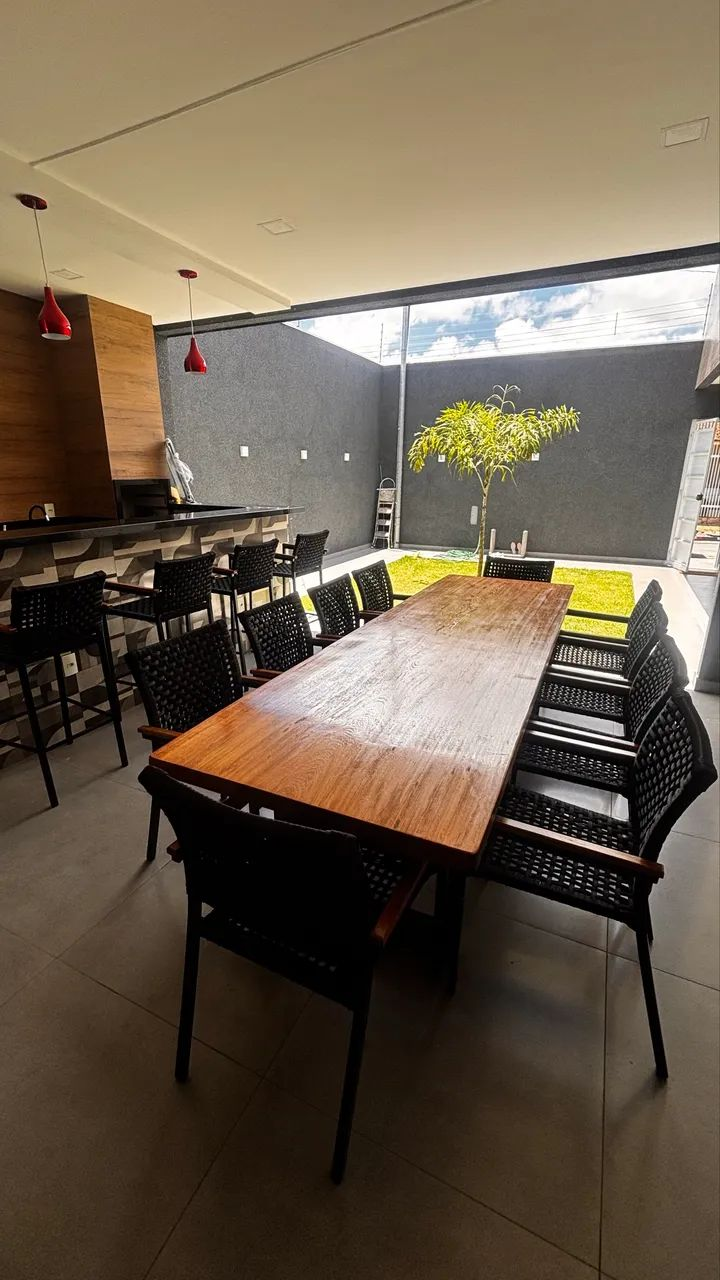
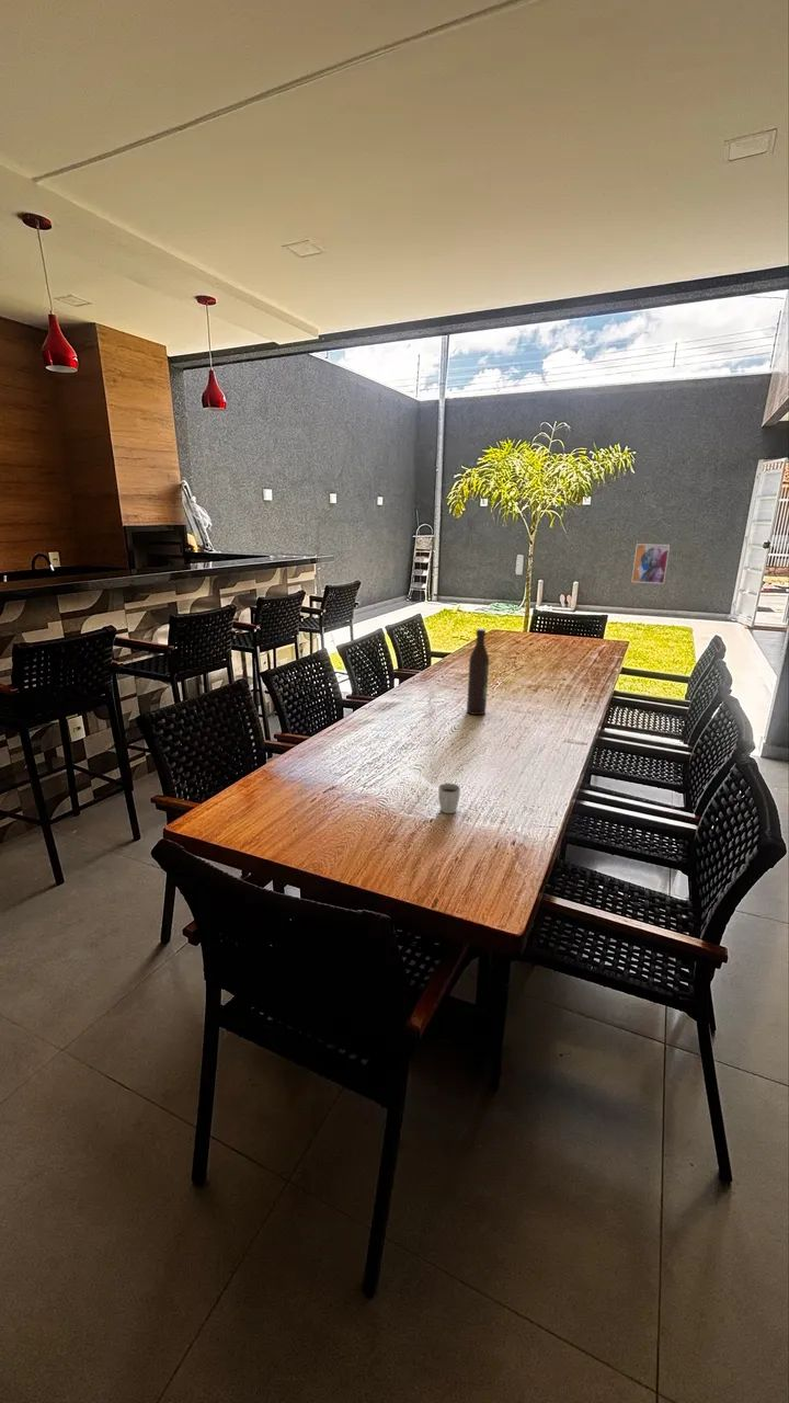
+ wine bottle [466,628,490,716]
+ cup [437,782,461,814]
+ wall art [630,543,671,585]
